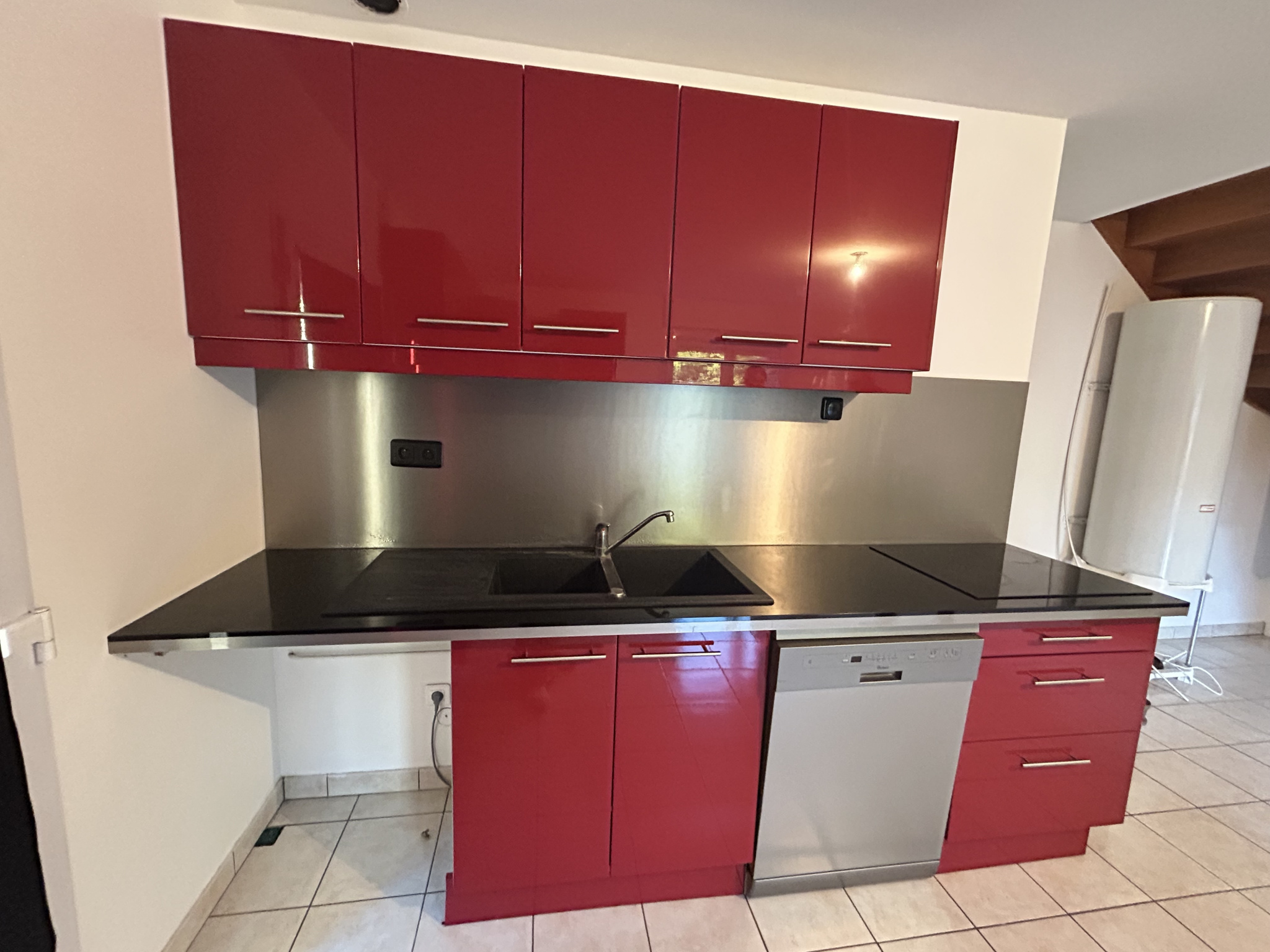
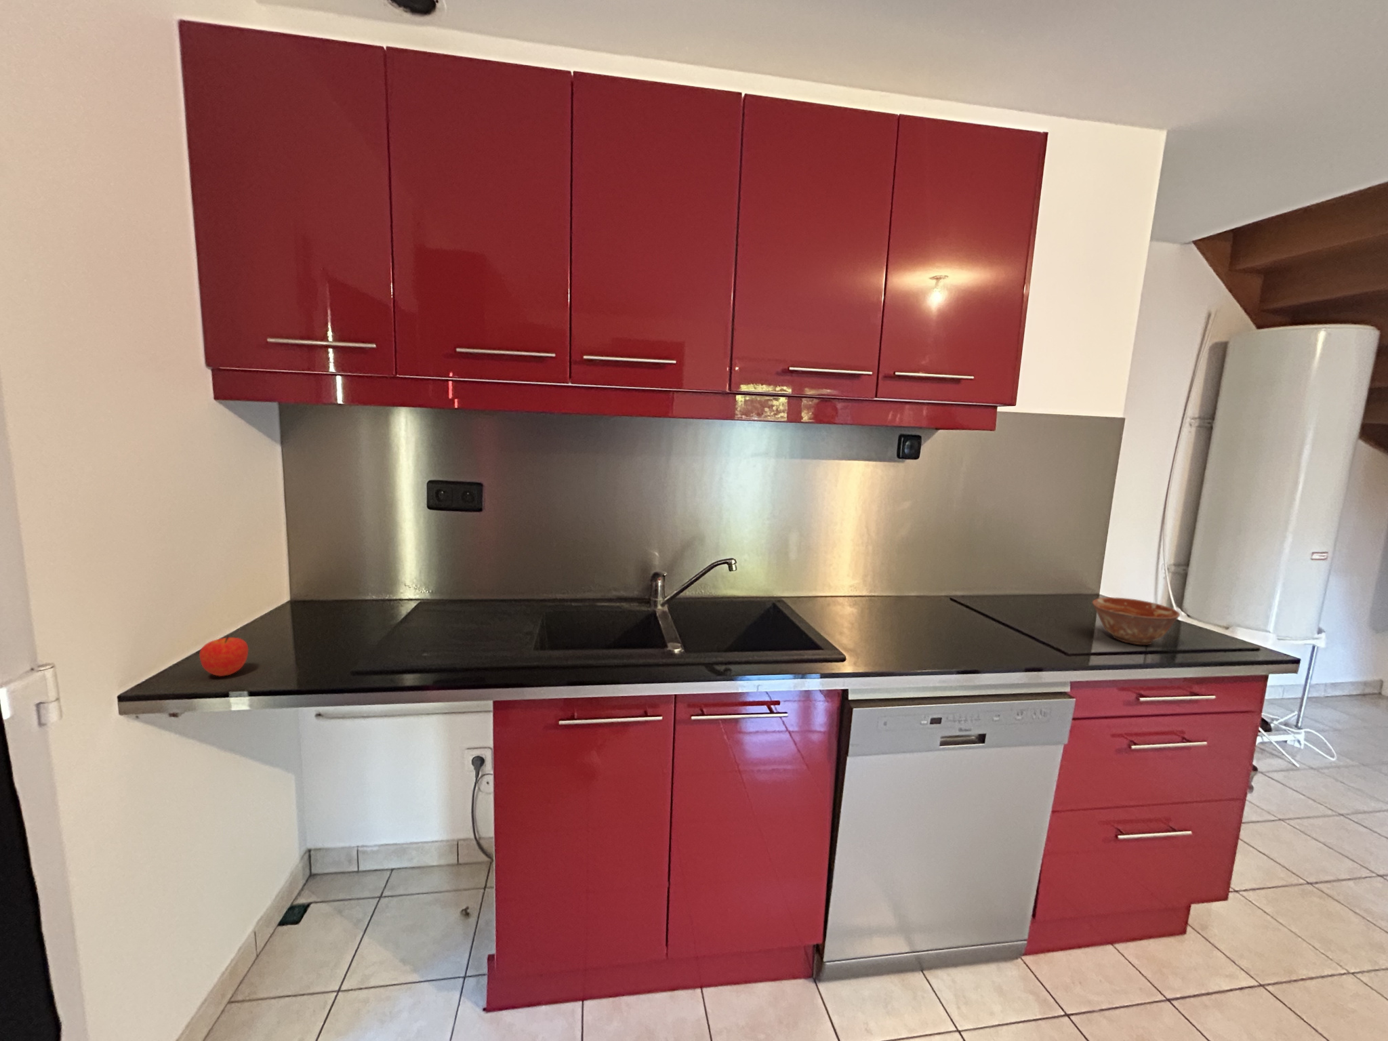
+ ceramic bowl [1091,596,1180,646]
+ fruit [199,635,249,677]
